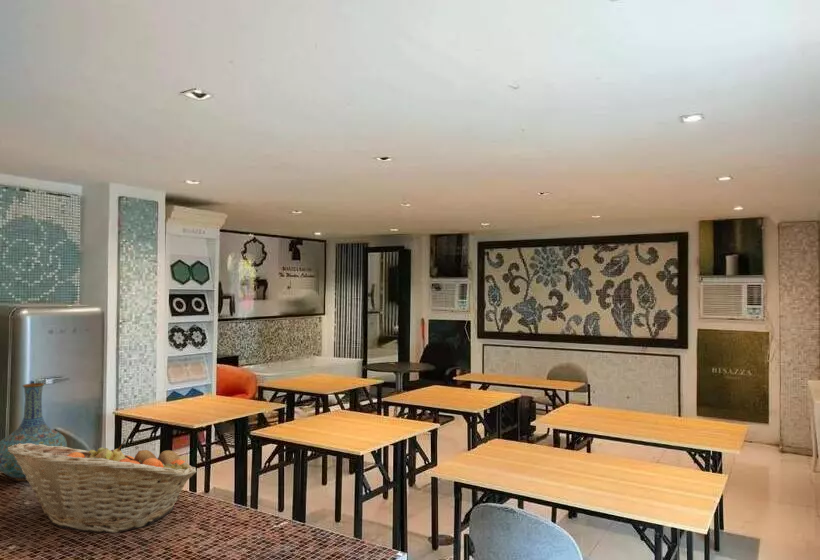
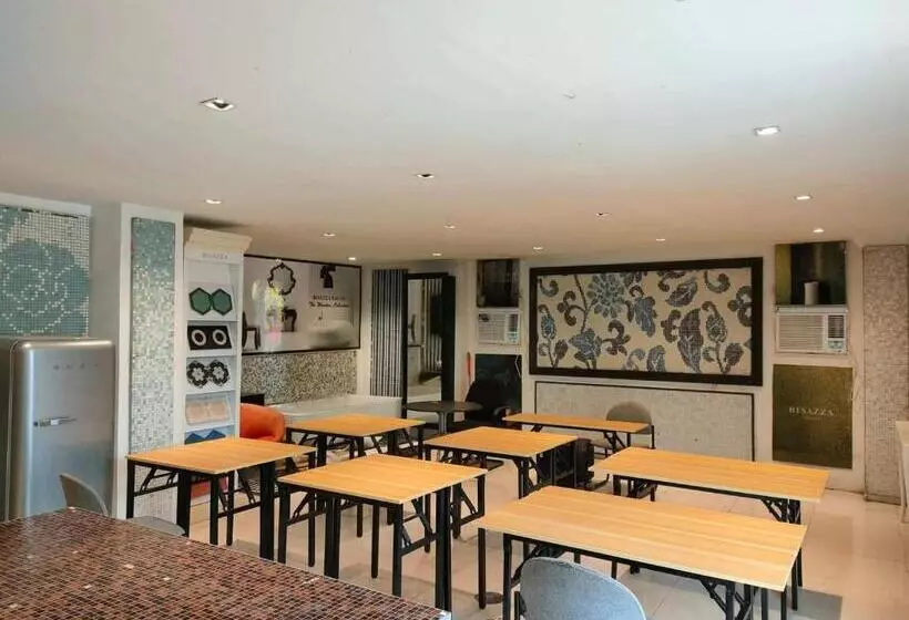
- fruit basket [8,438,198,534]
- vase [0,382,68,482]
